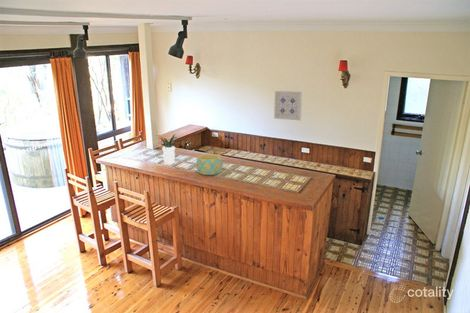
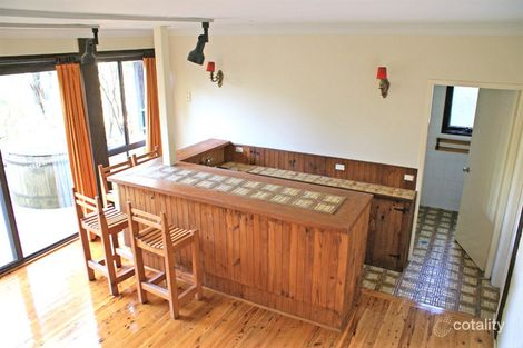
- potted plant [152,133,185,165]
- wall art [273,90,303,121]
- bowl [195,153,223,176]
